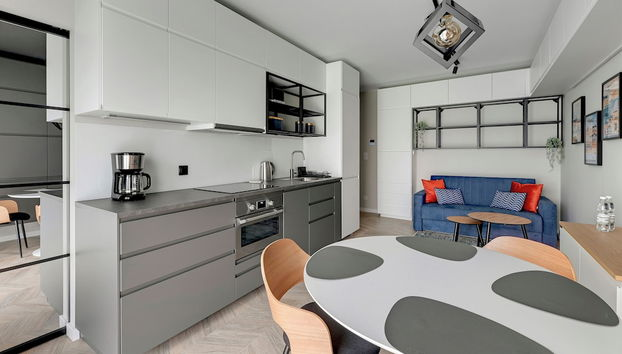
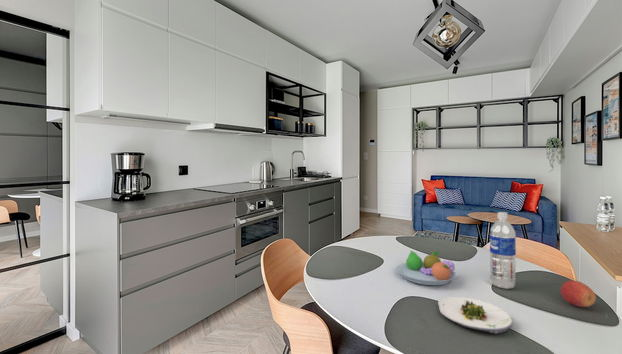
+ apple [560,279,597,308]
+ water bottle [489,211,517,290]
+ salad plate [437,296,513,334]
+ fruit bowl [394,250,457,286]
